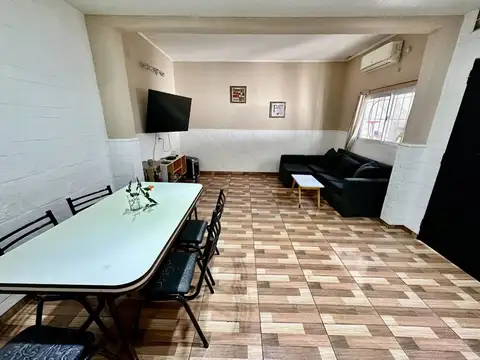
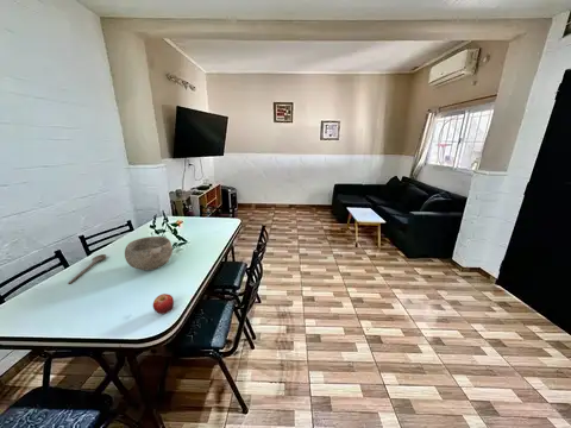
+ wooden spoon [67,253,108,285]
+ bowl [124,235,174,271]
+ fruit [152,292,175,315]
